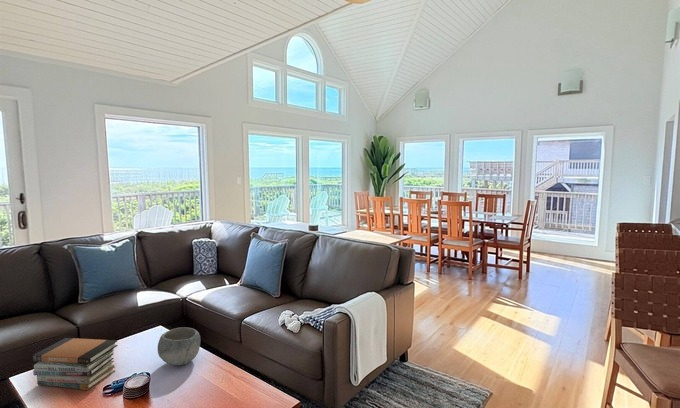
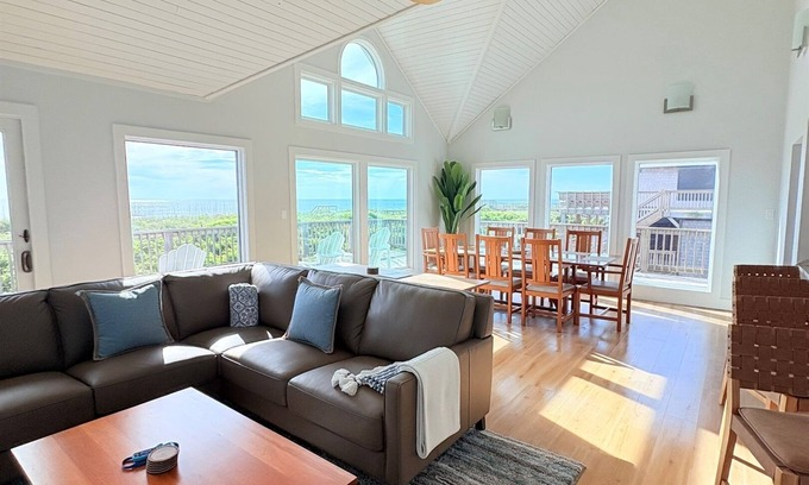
- book stack [32,337,119,391]
- bowl [157,326,201,366]
